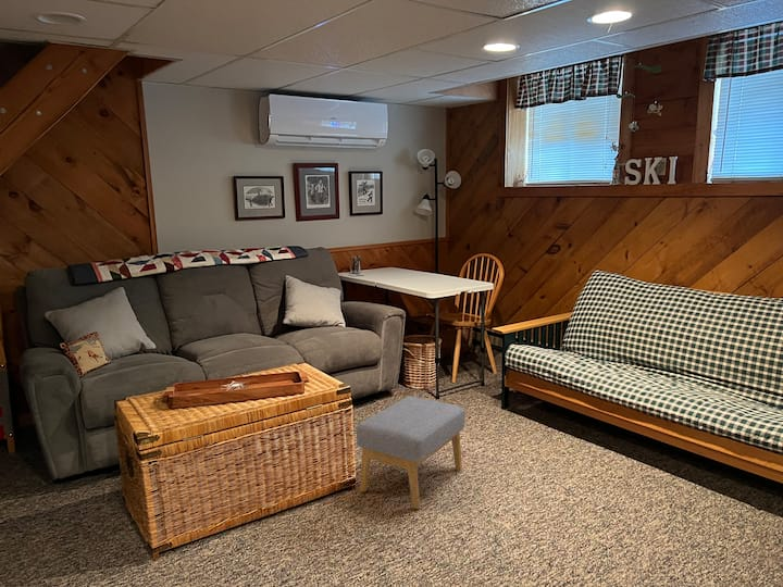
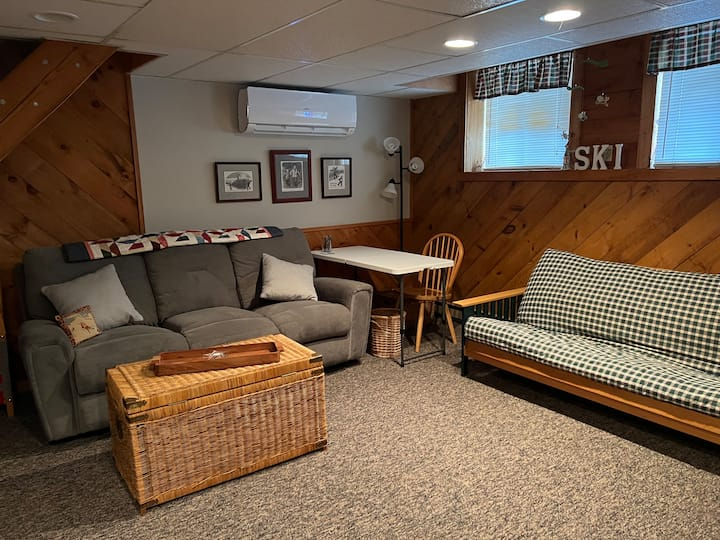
- footstool [356,396,465,510]
